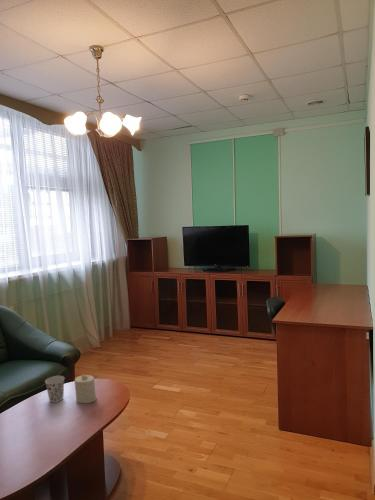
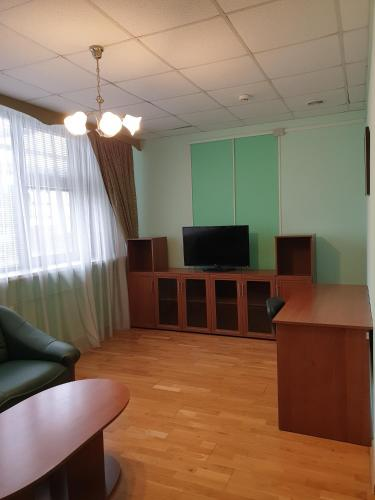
- candle [74,373,97,404]
- cup [44,375,65,403]
